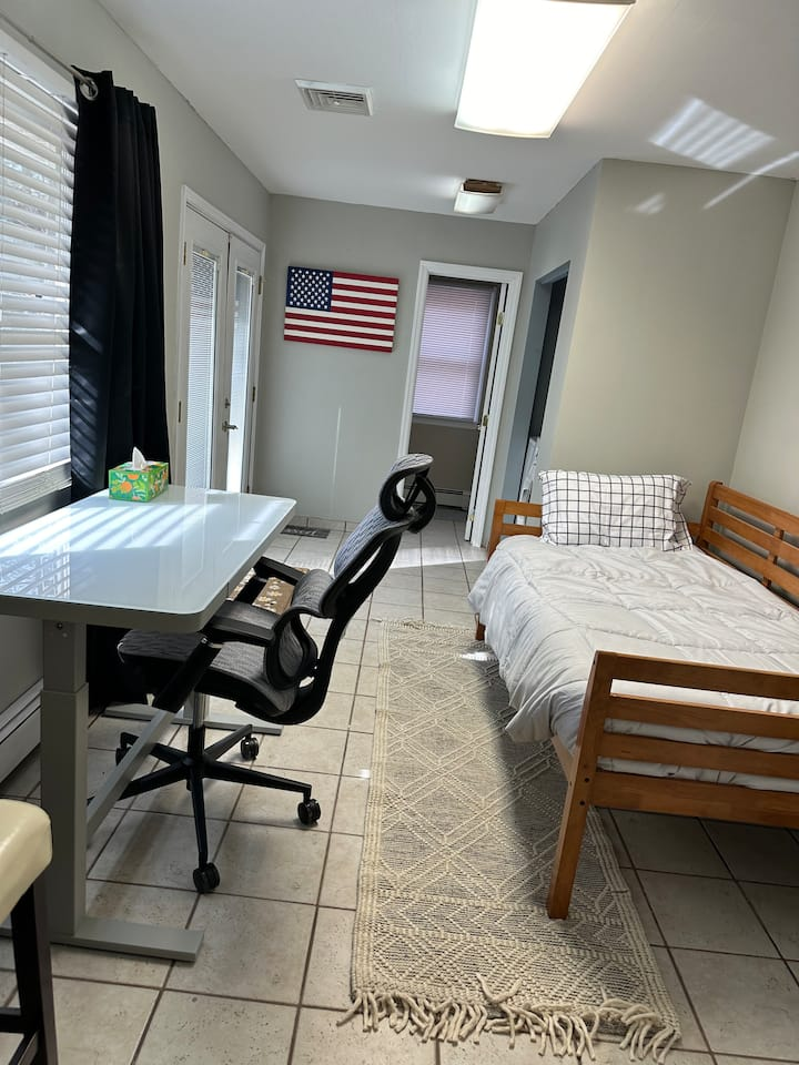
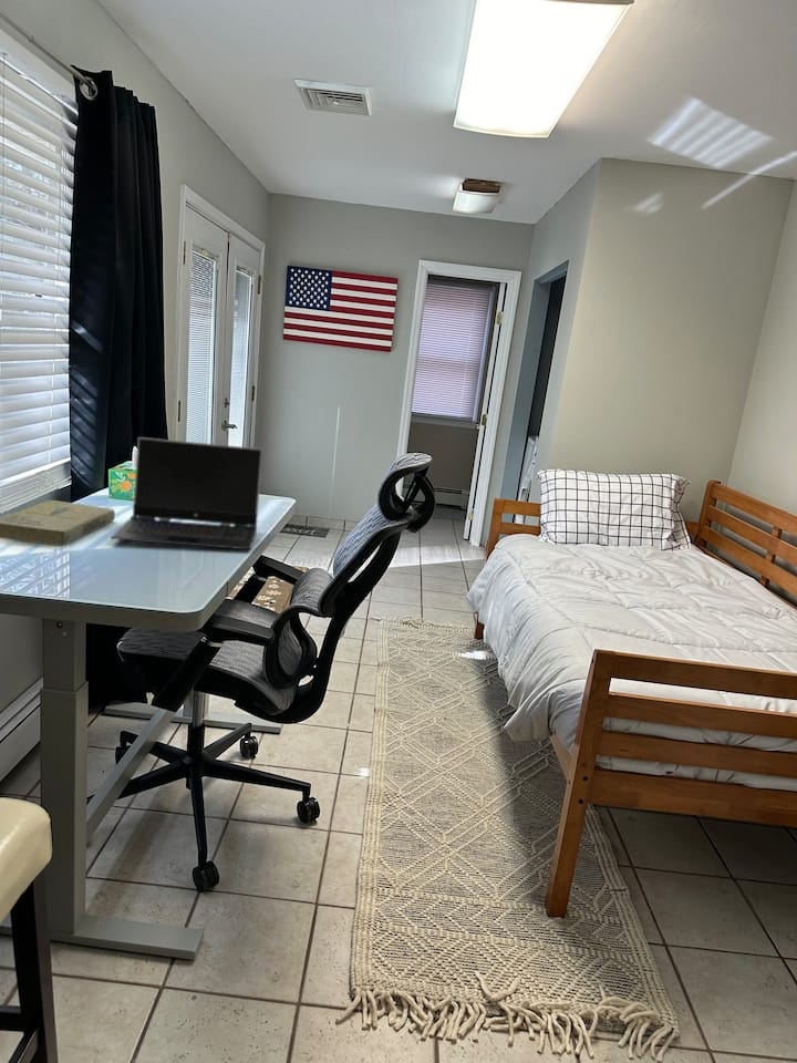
+ laptop computer [110,436,263,550]
+ book [0,499,116,547]
